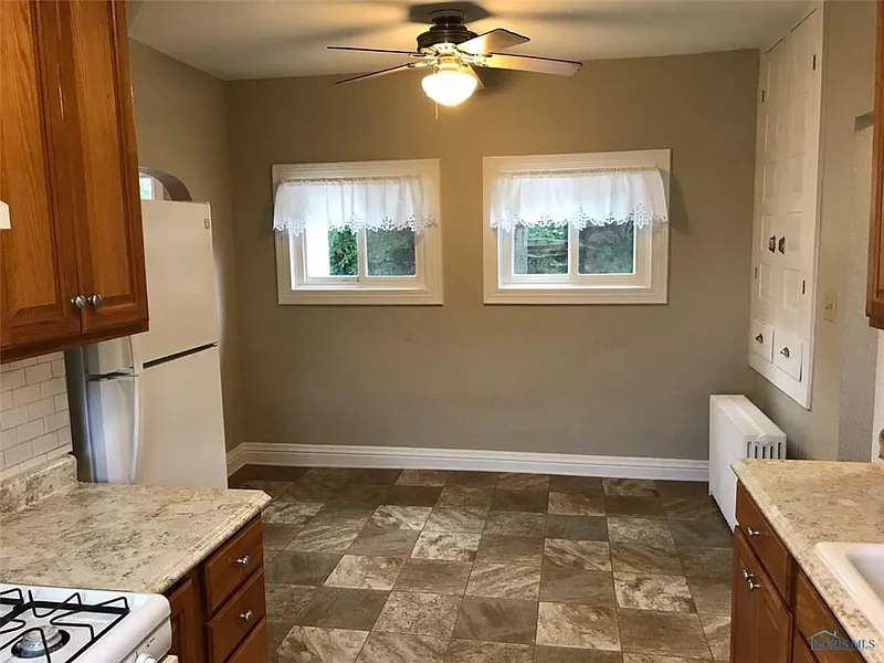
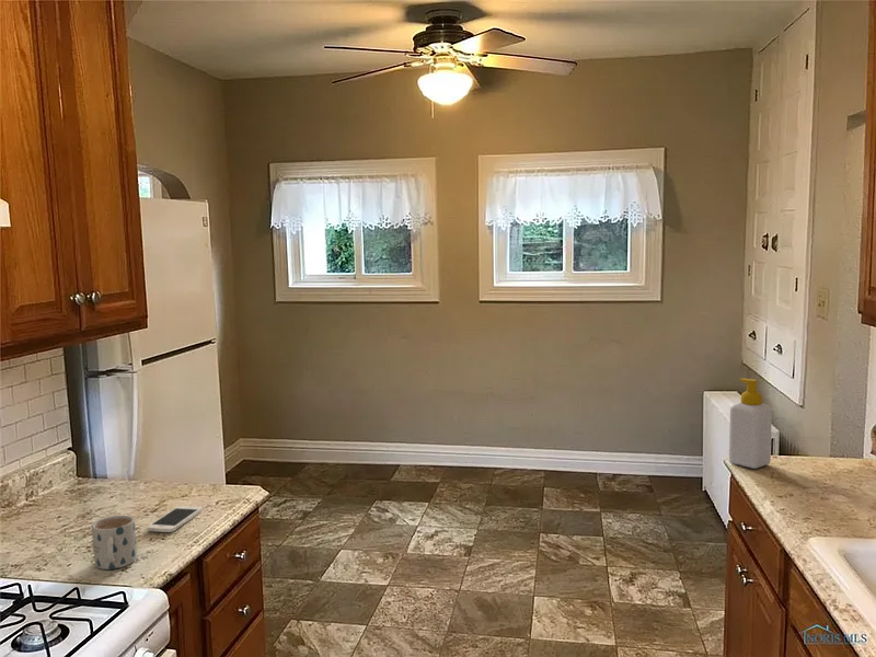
+ soap bottle [728,377,773,470]
+ mug [91,515,138,570]
+ smartphone [146,505,204,533]
